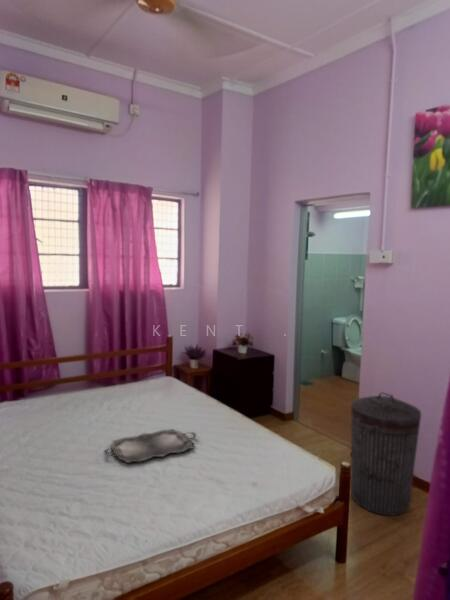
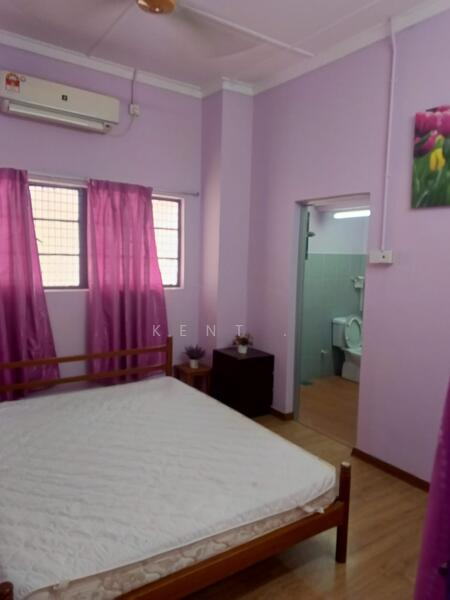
- trash can [350,391,422,517]
- serving tray [103,428,197,464]
